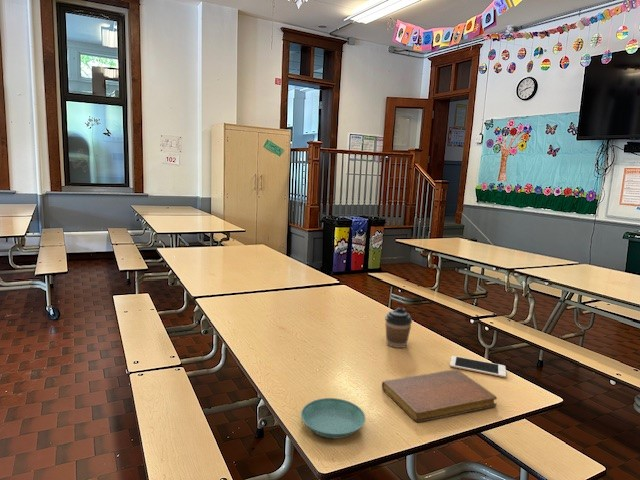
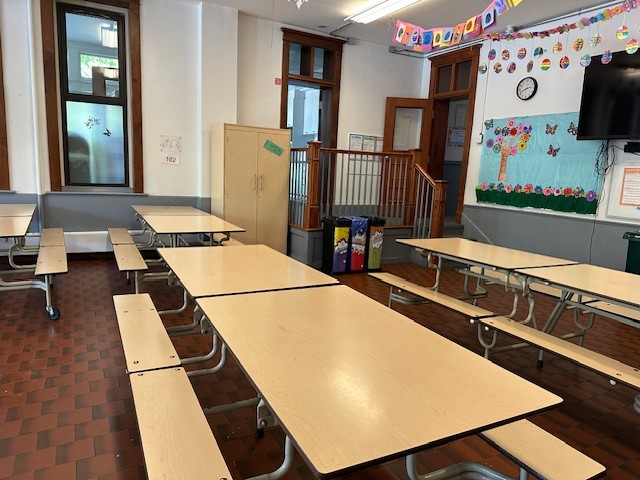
- notebook [381,368,498,423]
- saucer [300,397,366,440]
- cell phone [449,355,507,379]
- coffee cup [384,307,413,349]
